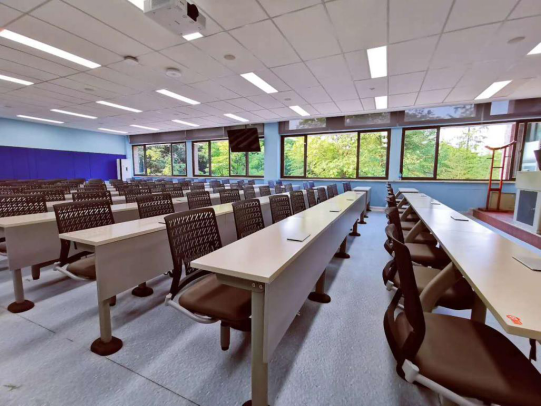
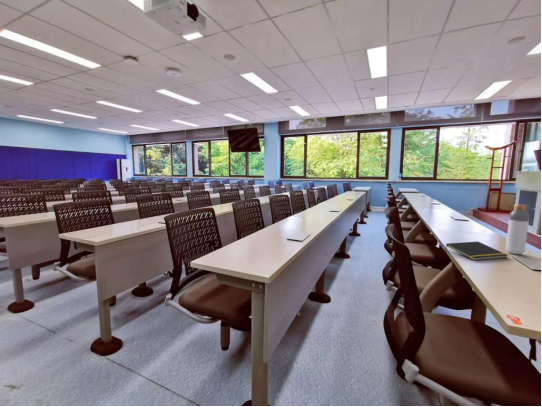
+ notepad [444,240,509,261]
+ bottle [505,203,530,255]
